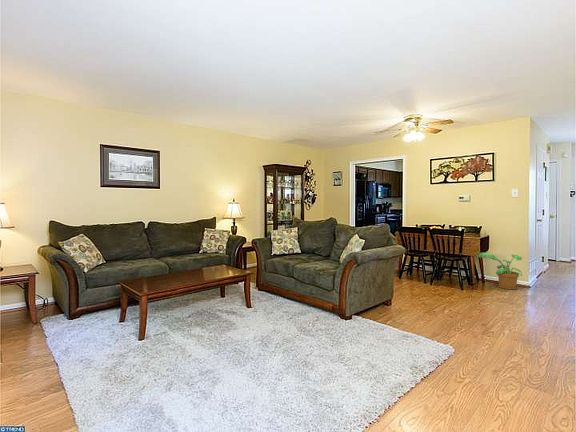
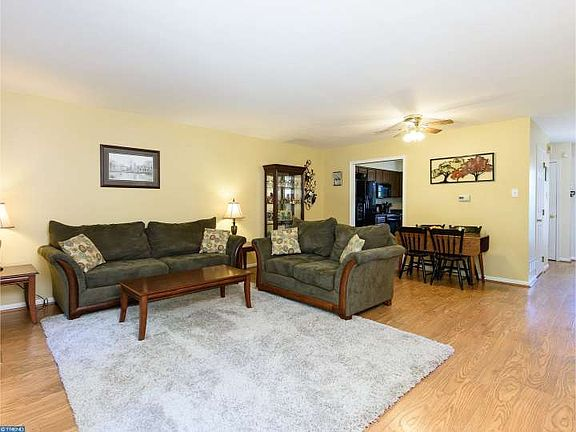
- potted plant [476,252,523,290]
